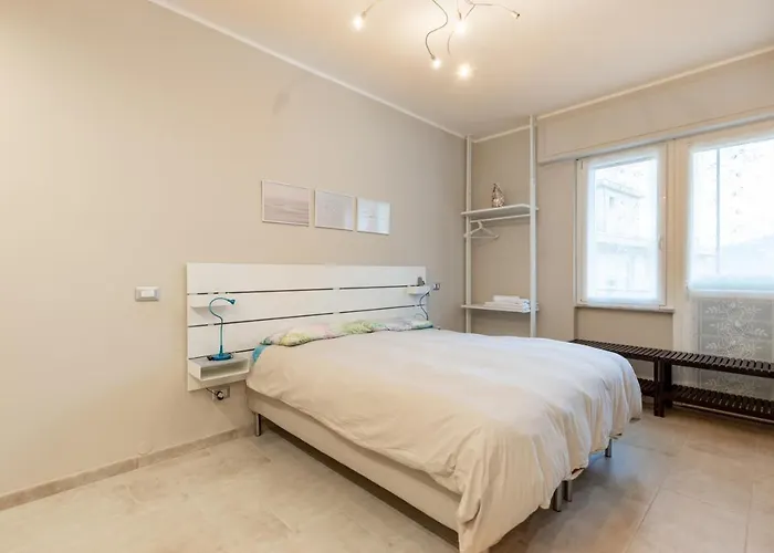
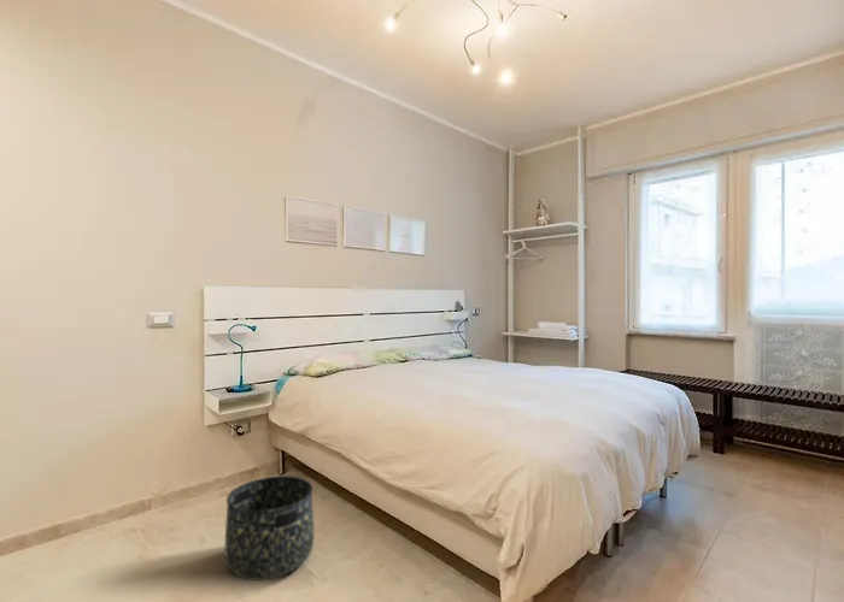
+ basket [224,474,315,582]
